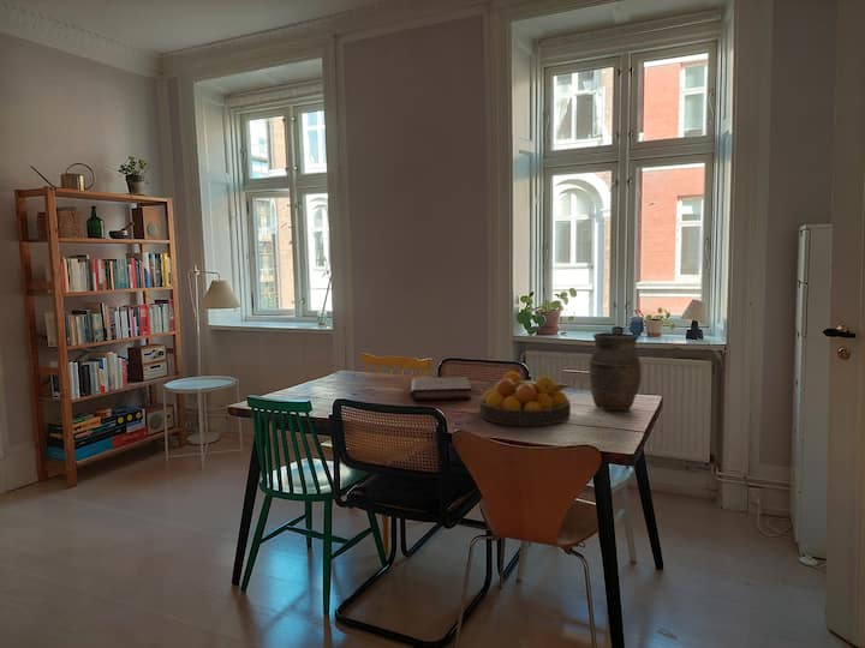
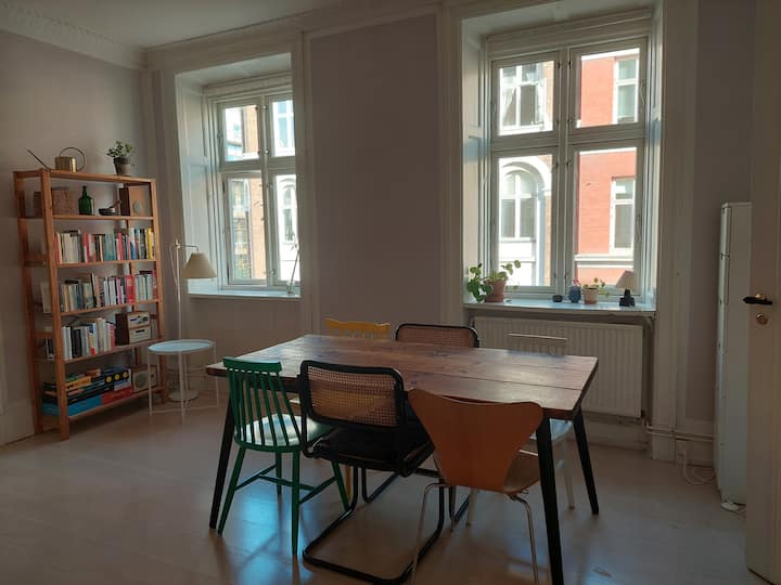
- vase [587,331,643,412]
- fruit bowl [478,371,572,427]
- book [410,376,472,401]
